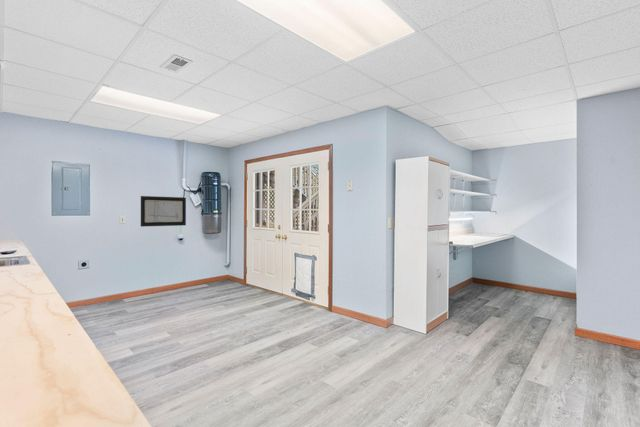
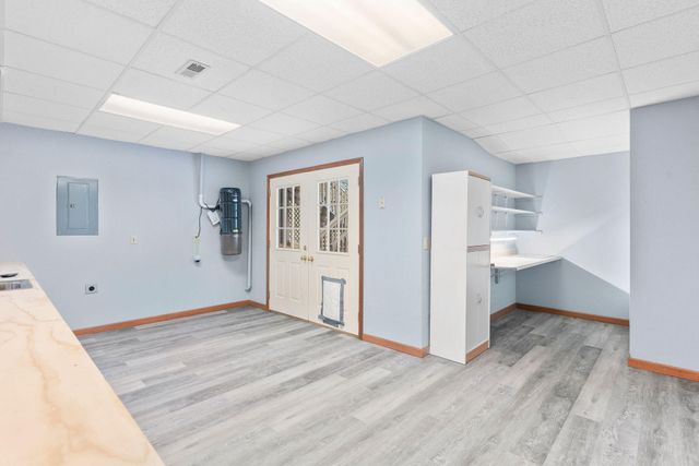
- wall art [140,195,187,228]
